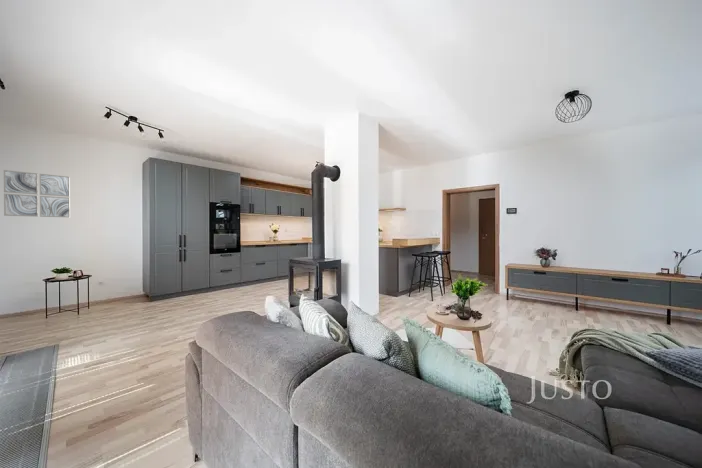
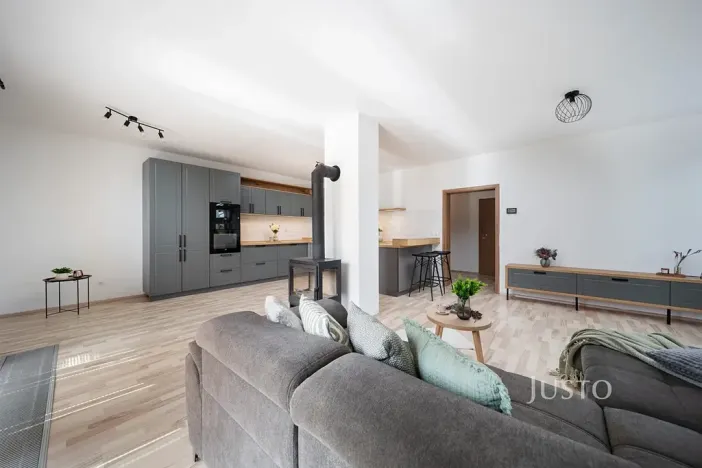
- wall art [3,169,71,218]
